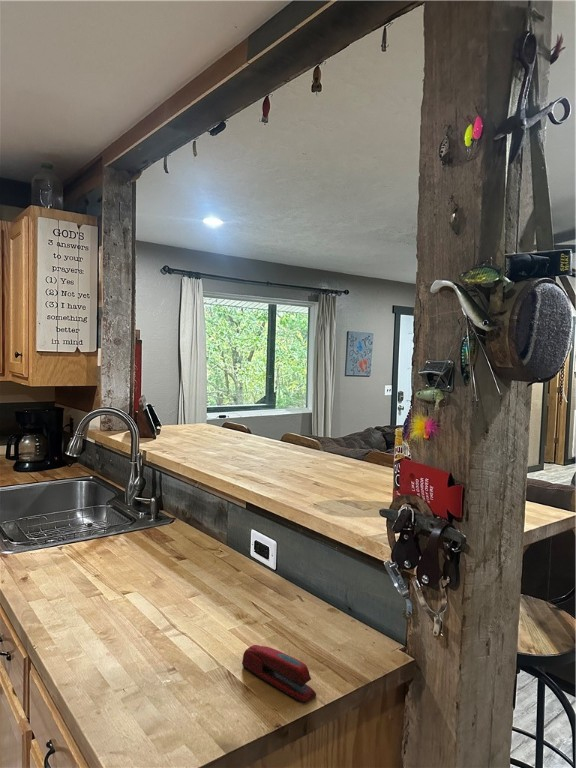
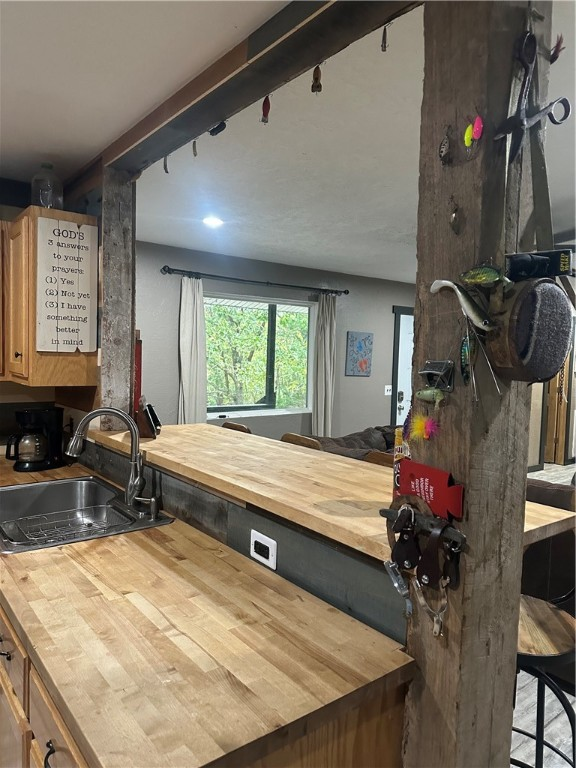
- stapler [241,644,317,704]
